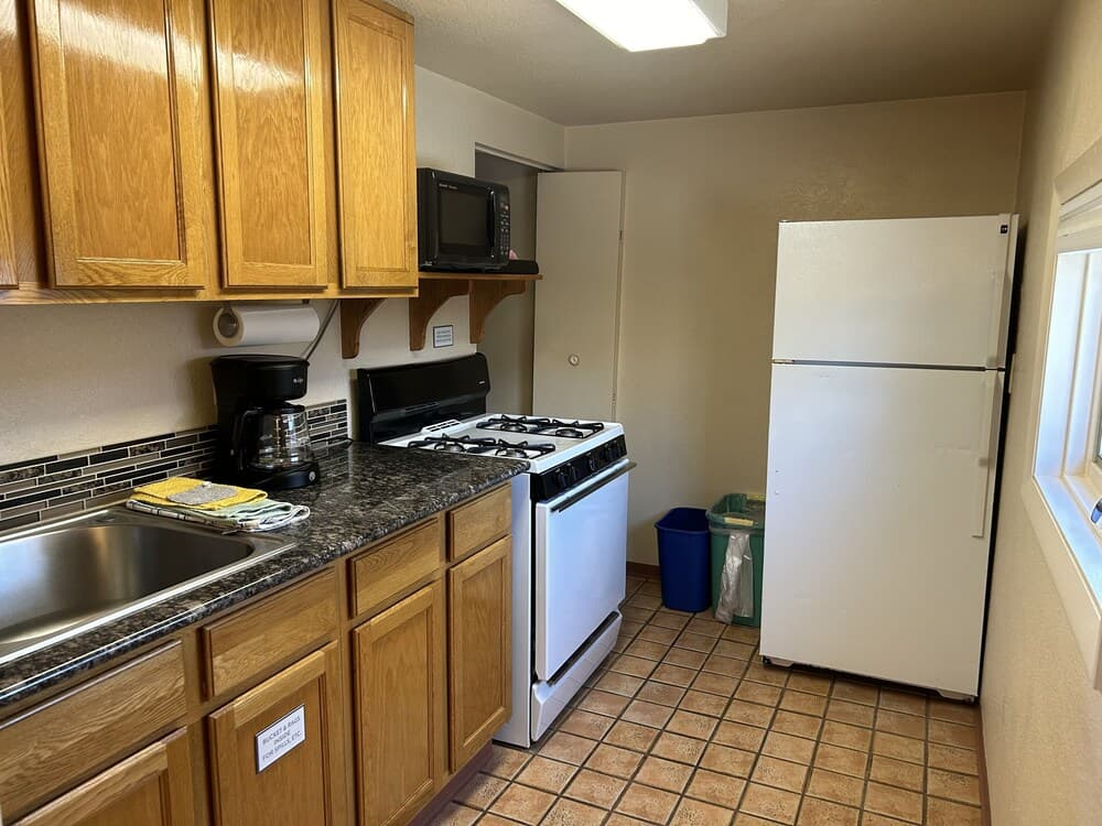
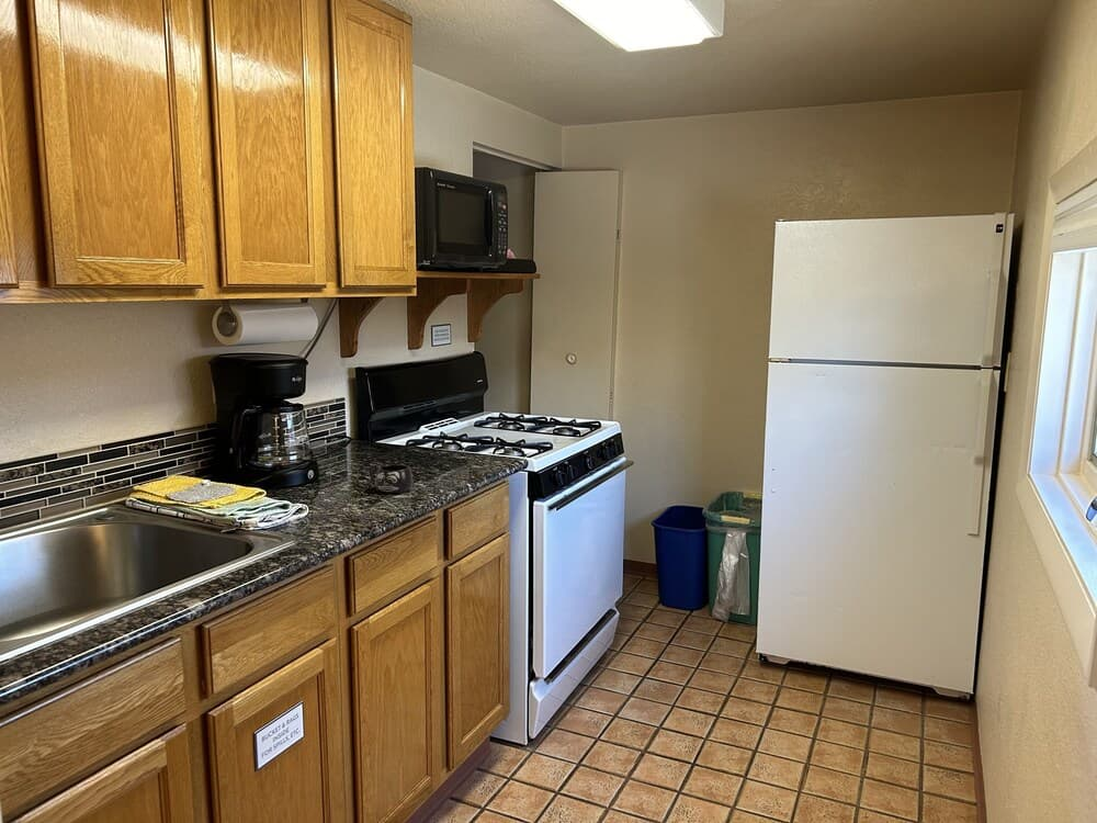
+ mug [367,463,415,494]
